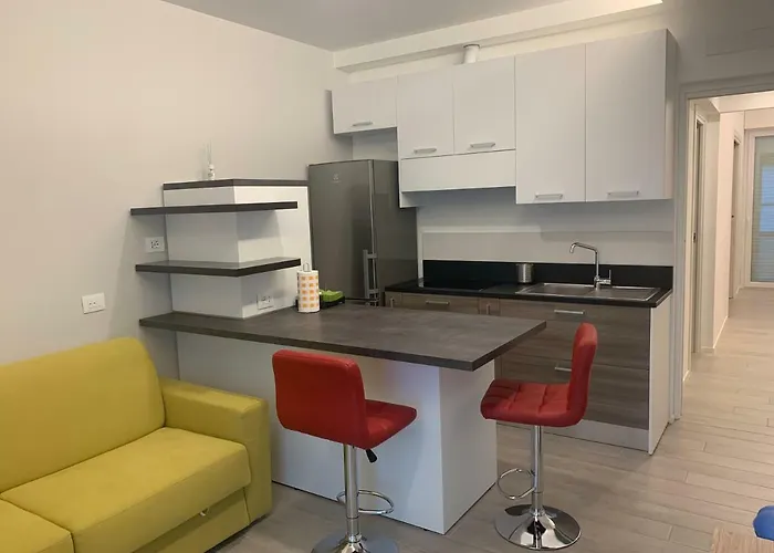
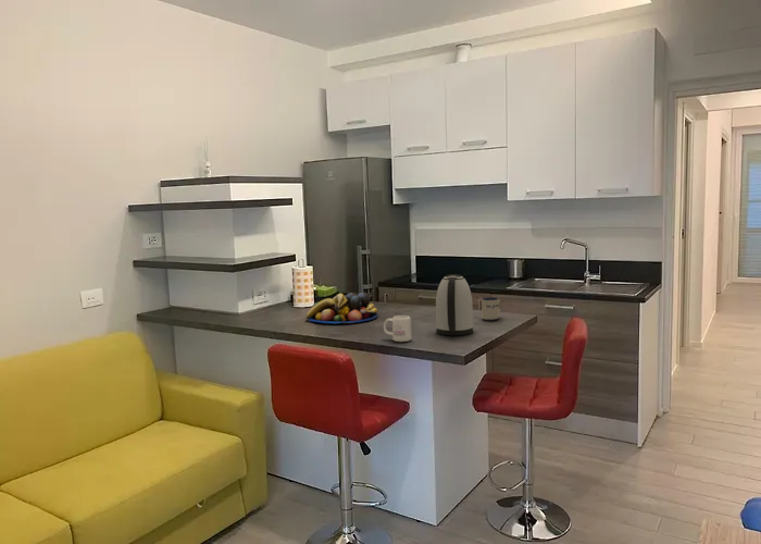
+ mug [481,296,503,322]
+ fruit bowl [305,292,379,324]
+ mug [383,314,412,343]
+ kettle [435,273,474,336]
